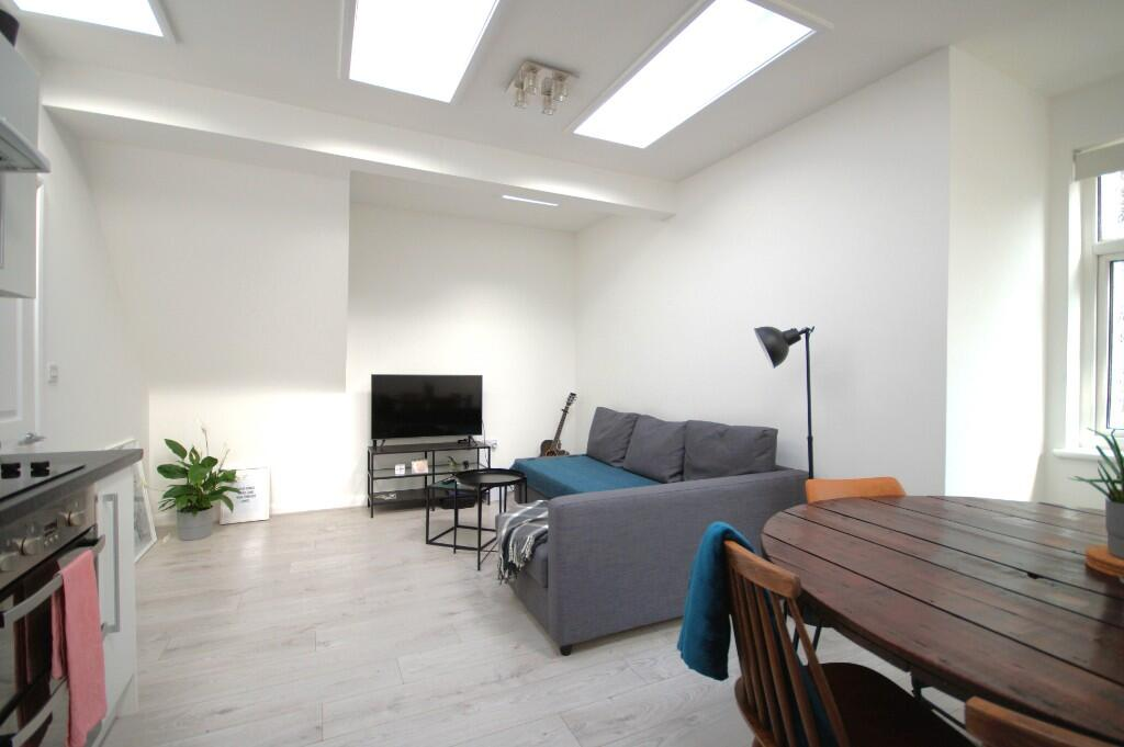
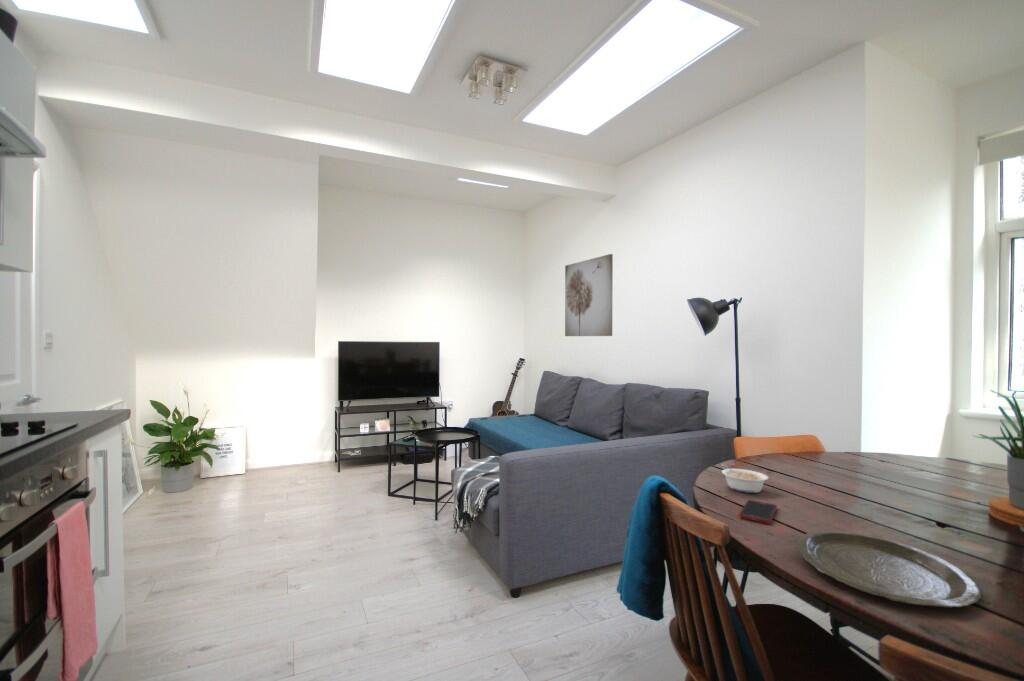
+ cell phone [738,499,778,524]
+ plate [796,529,982,609]
+ wall art [564,253,614,337]
+ legume [720,462,769,494]
